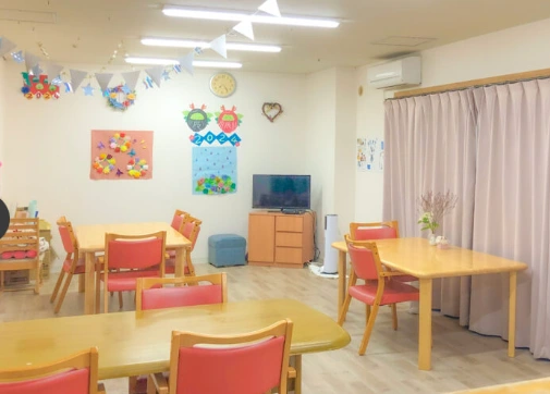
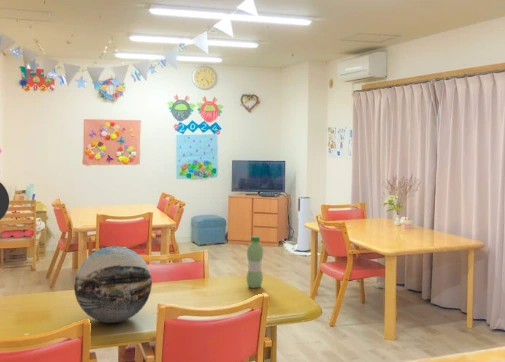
+ water bottle [246,235,264,289]
+ decorative orb [73,245,153,324]
